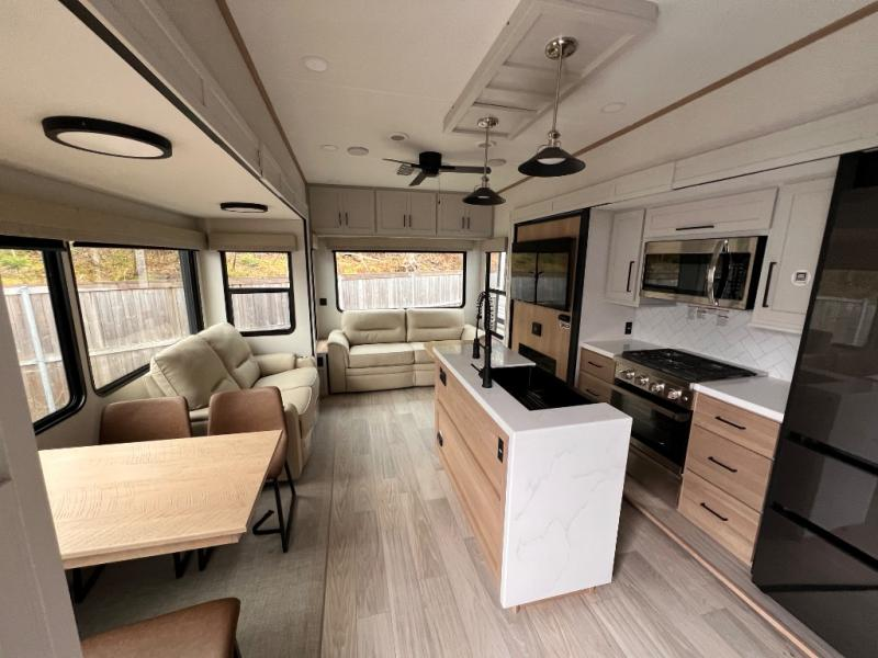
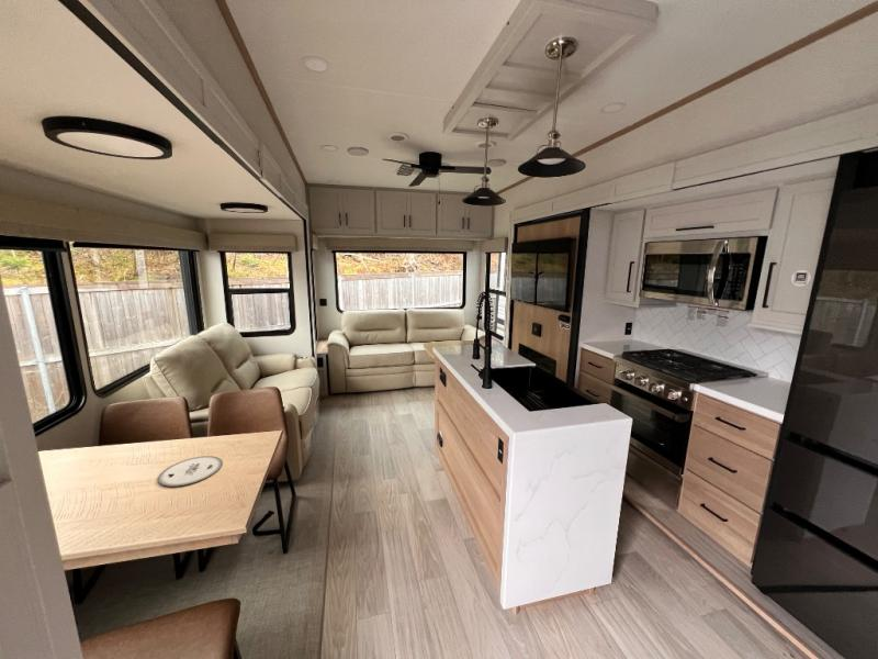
+ plate [157,455,224,488]
